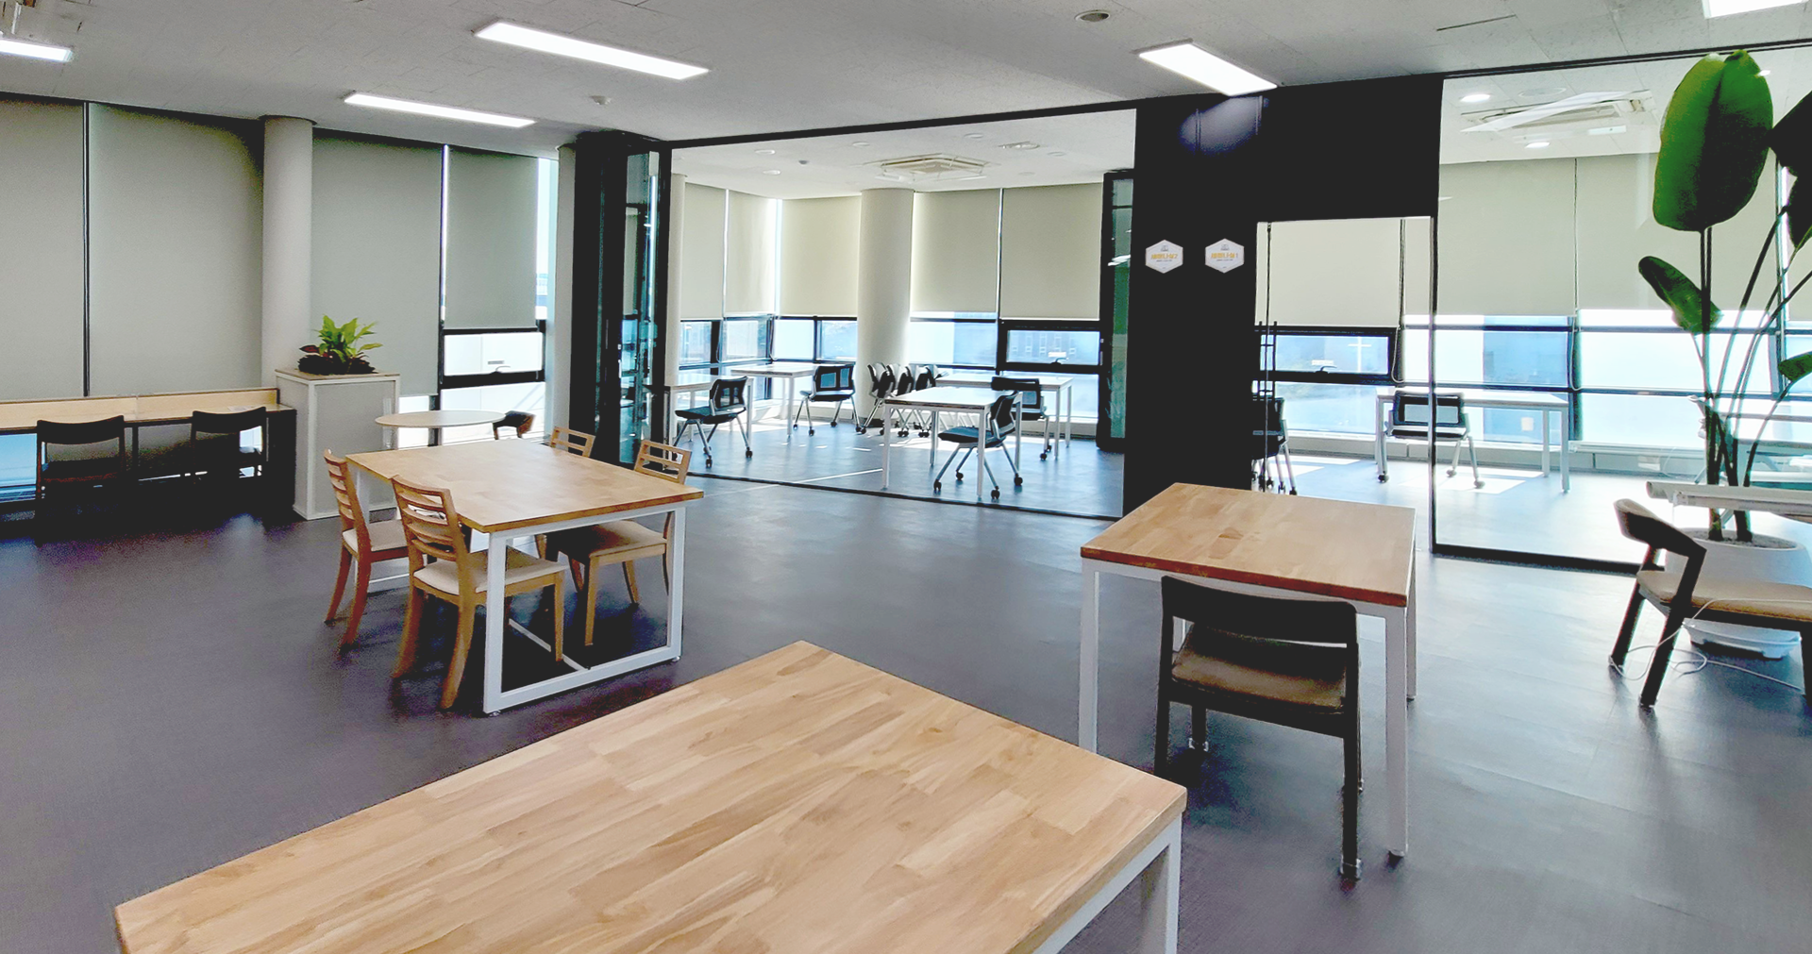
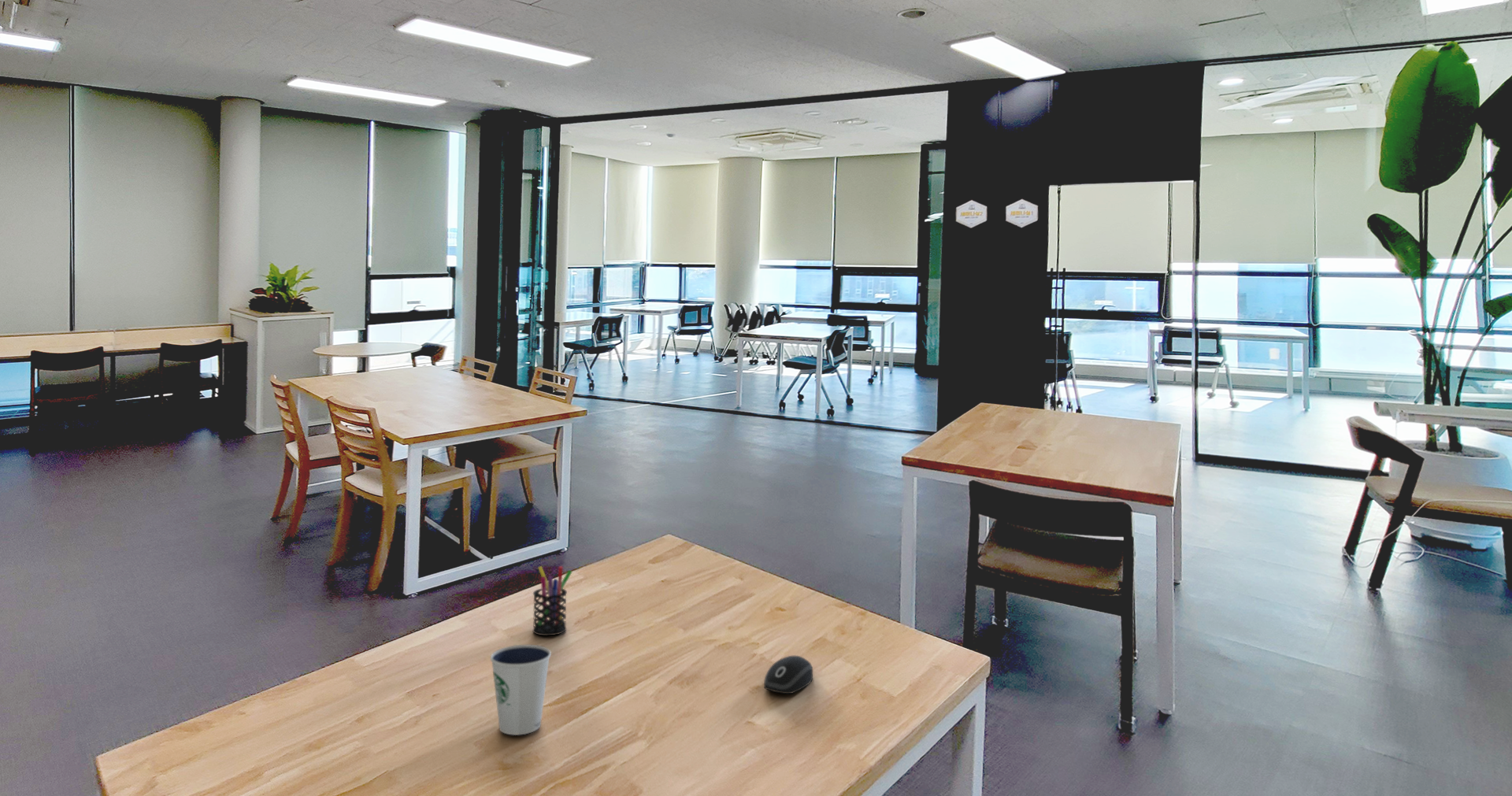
+ pen holder [532,565,573,636]
+ computer mouse [763,655,813,694]
+ dixie cup [490,644,552,735]
